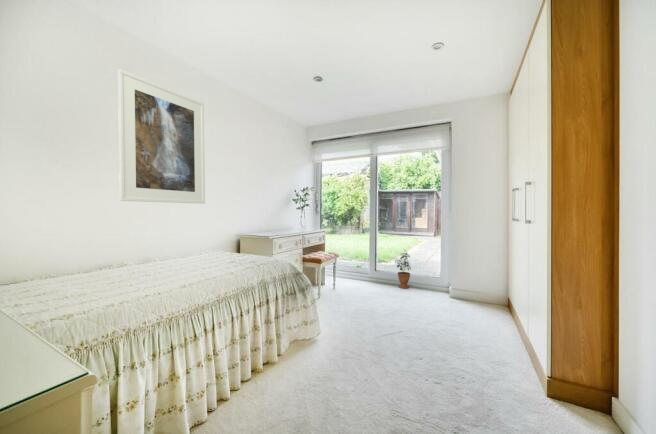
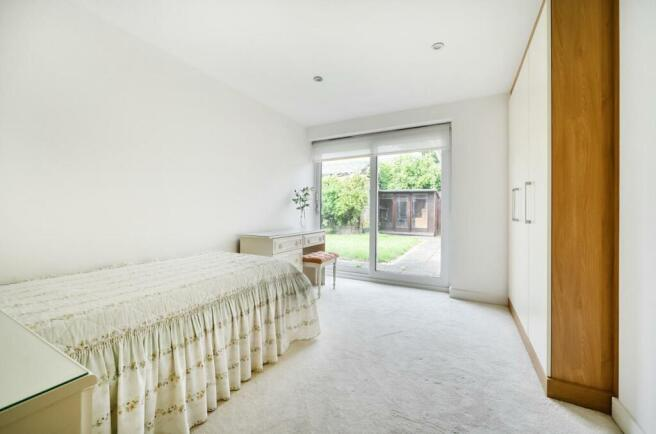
- potted plant [394,250,412,289]
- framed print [117,68,206,205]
